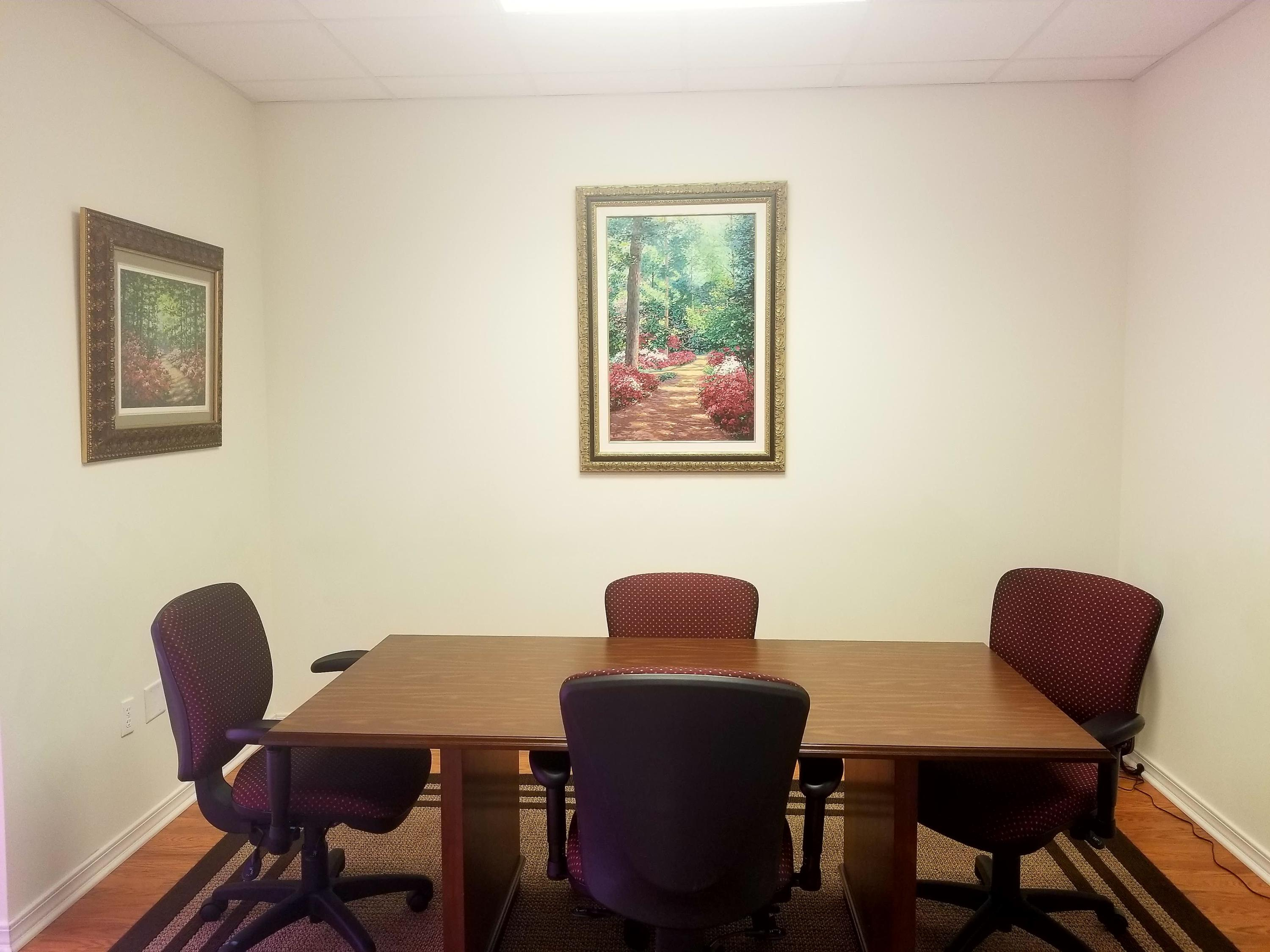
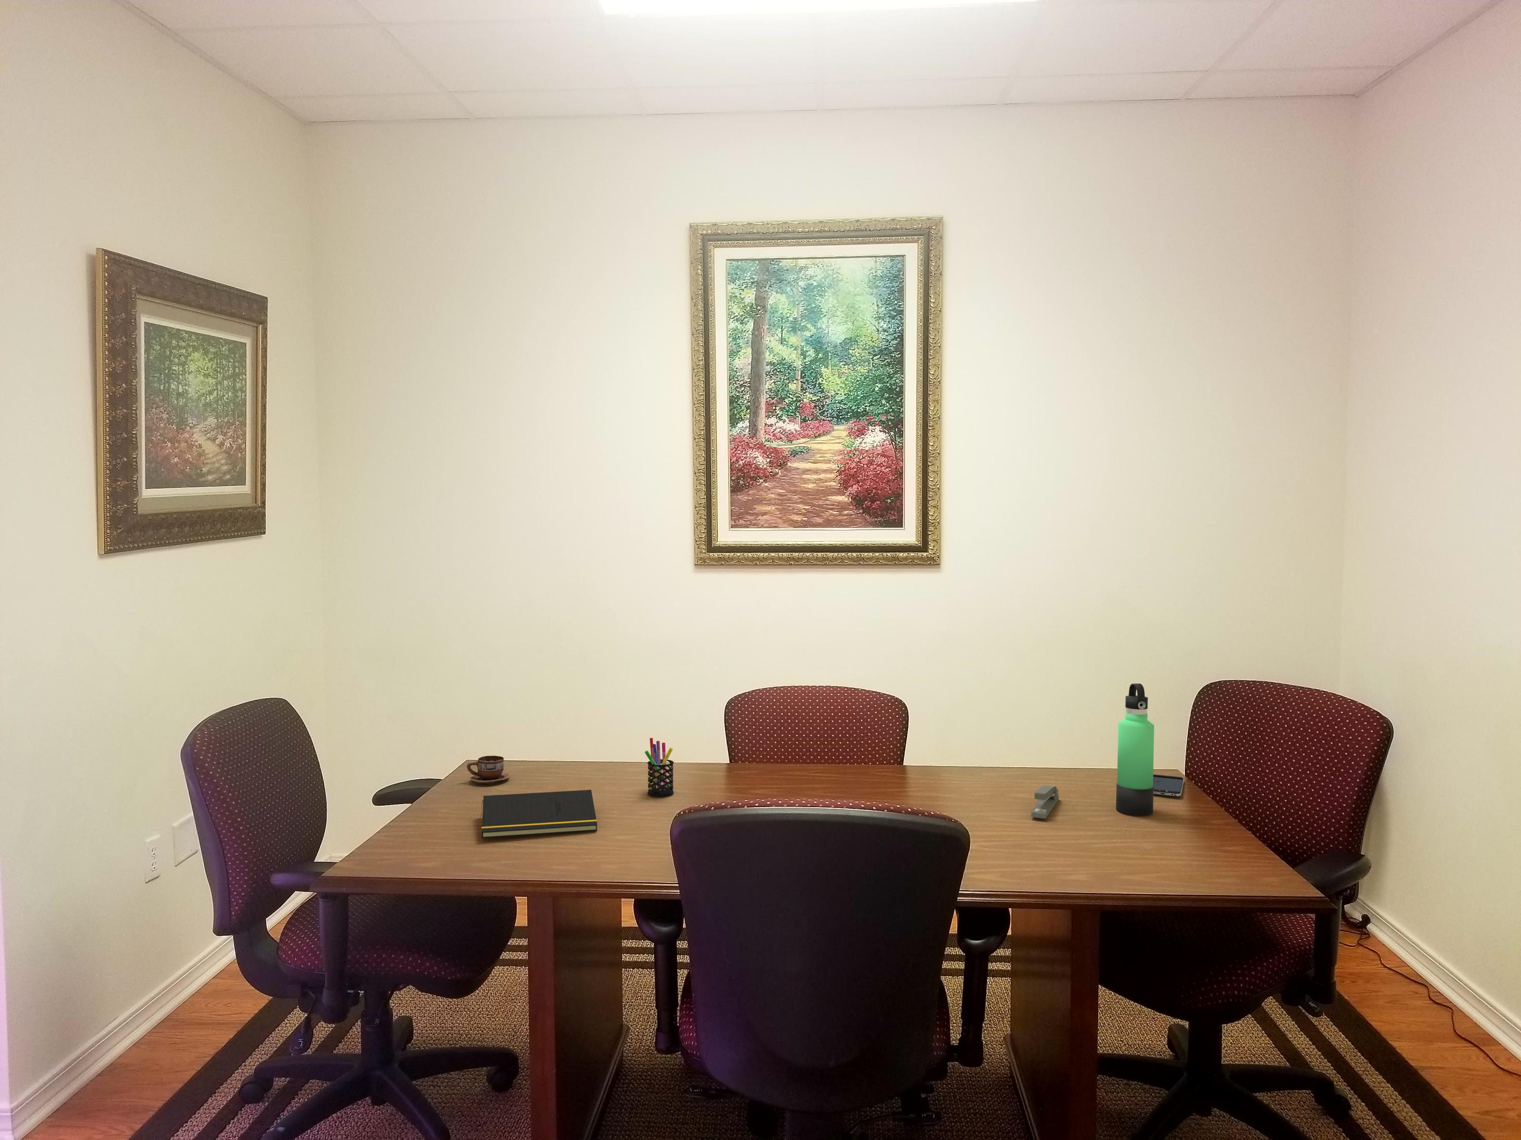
+ stapler [1031,784,1059,819]
+ thermos bottle [1115,683,1155,815]
+ smartphone [1153,775,1184,798]
+ notepad [480,789,598,839]
+ pen holder [644,738,674,798]
+ cup [466,754,510,784]
